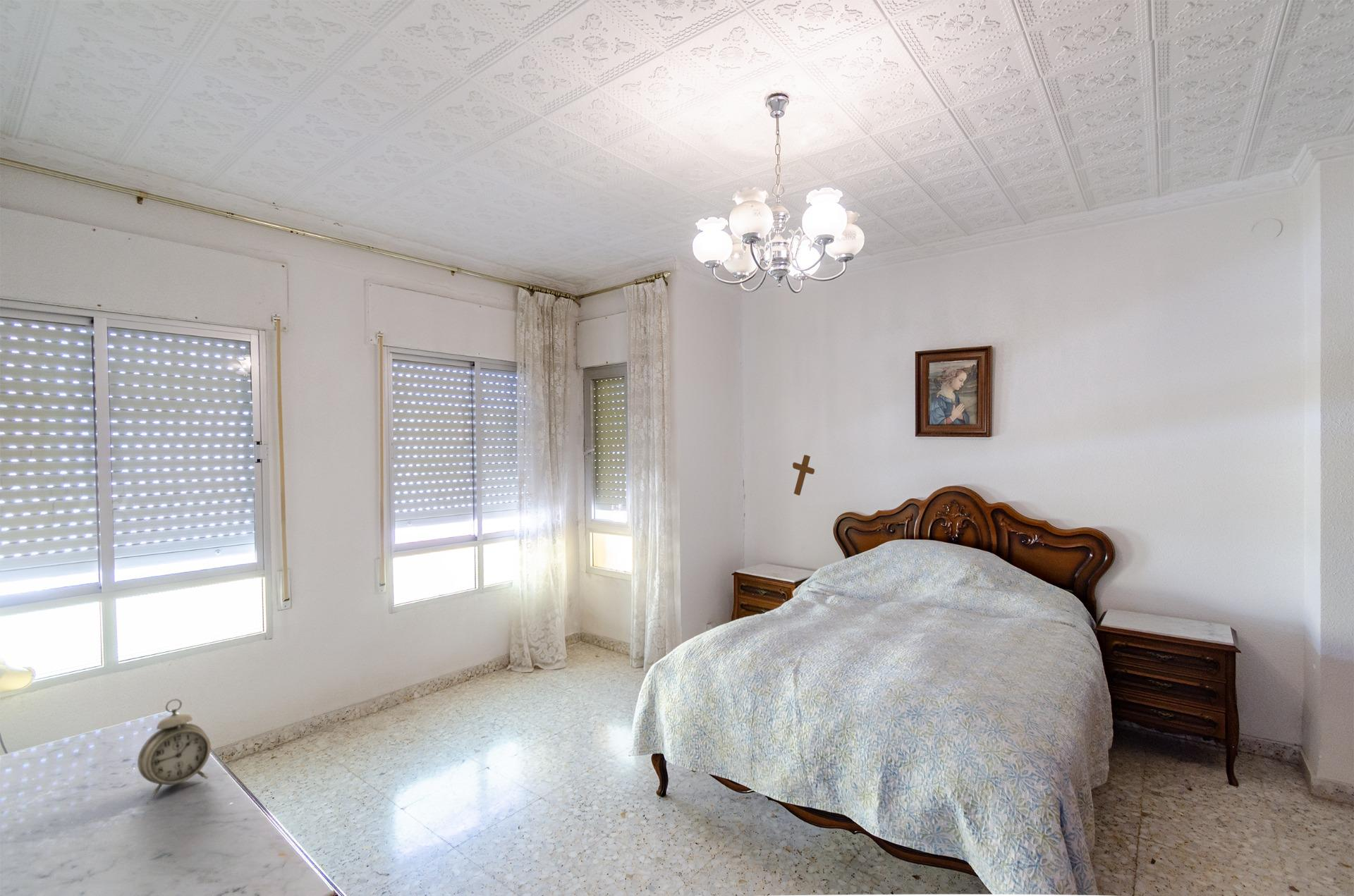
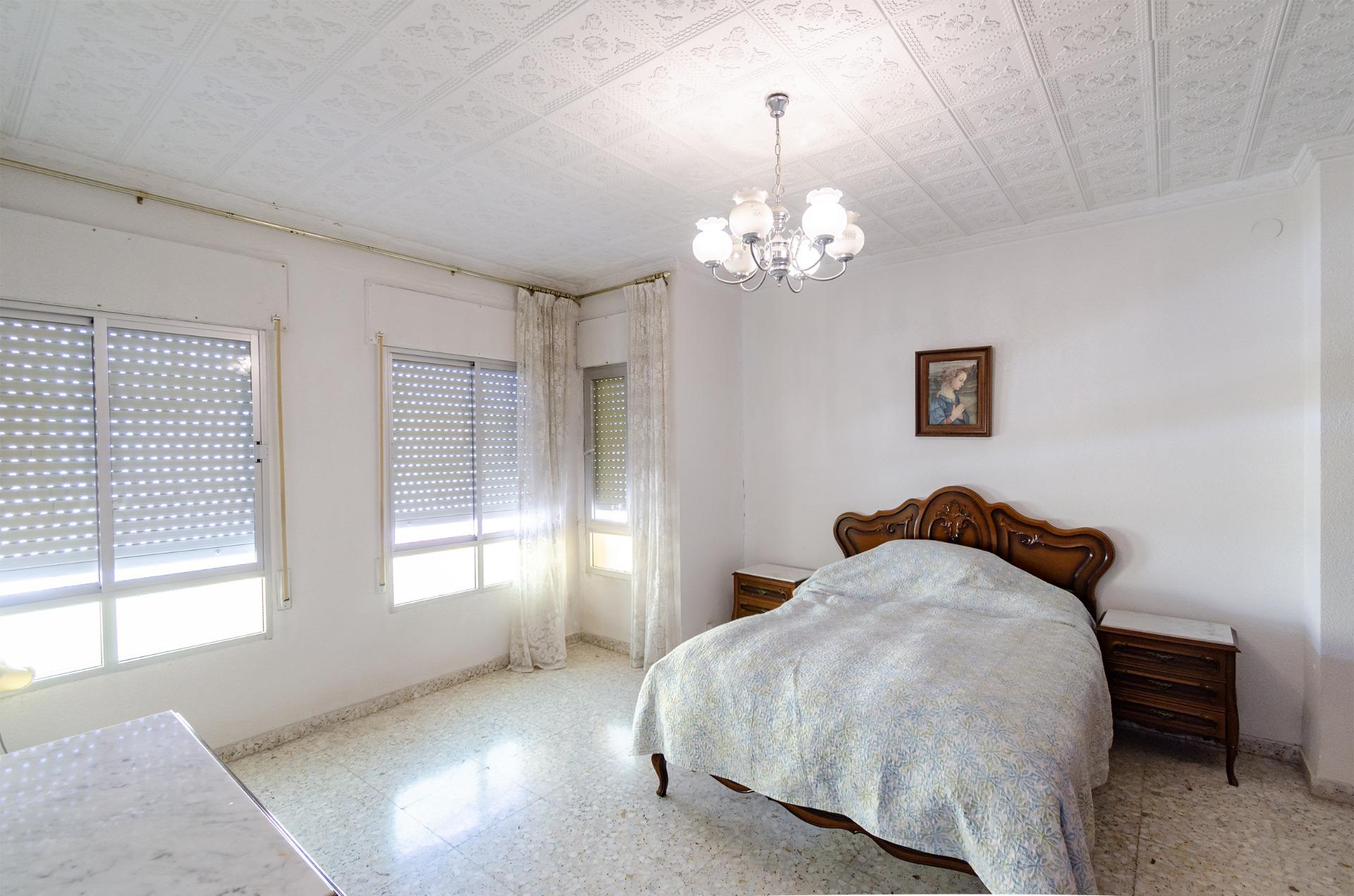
- decorative cross [792,454,815,496]
- alarm clock [137,698,212,798]
